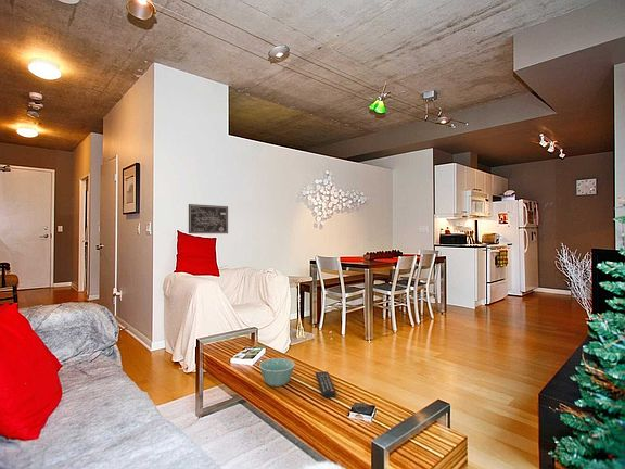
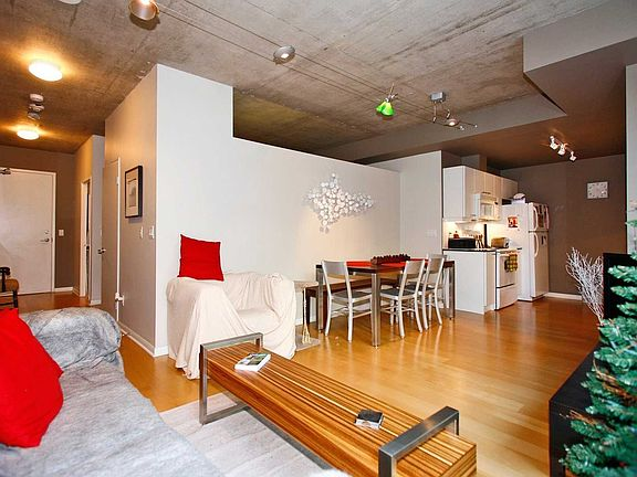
- wall art [188,203,229,234]
- remote control [315,370,336,398]
- bowl [258,357,296,388]
